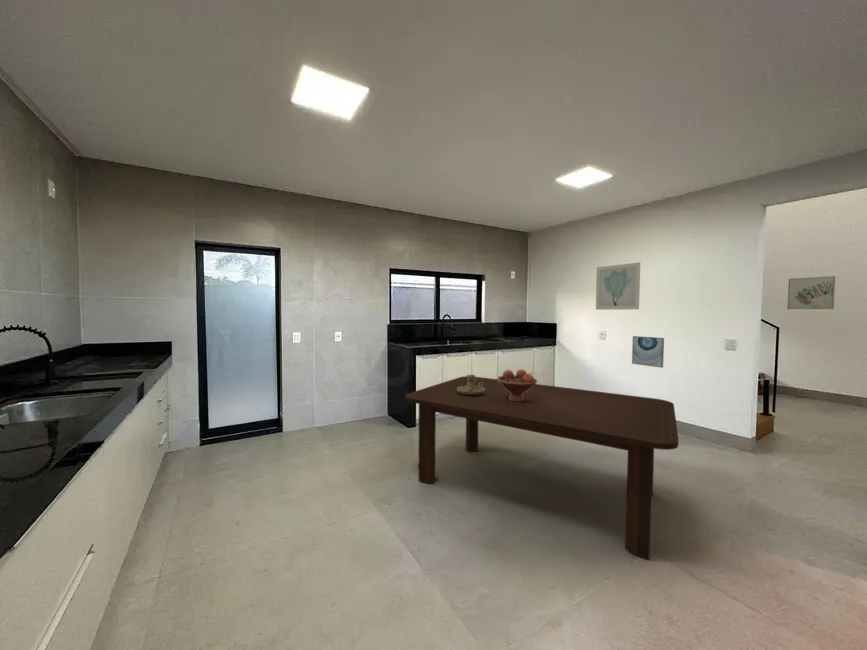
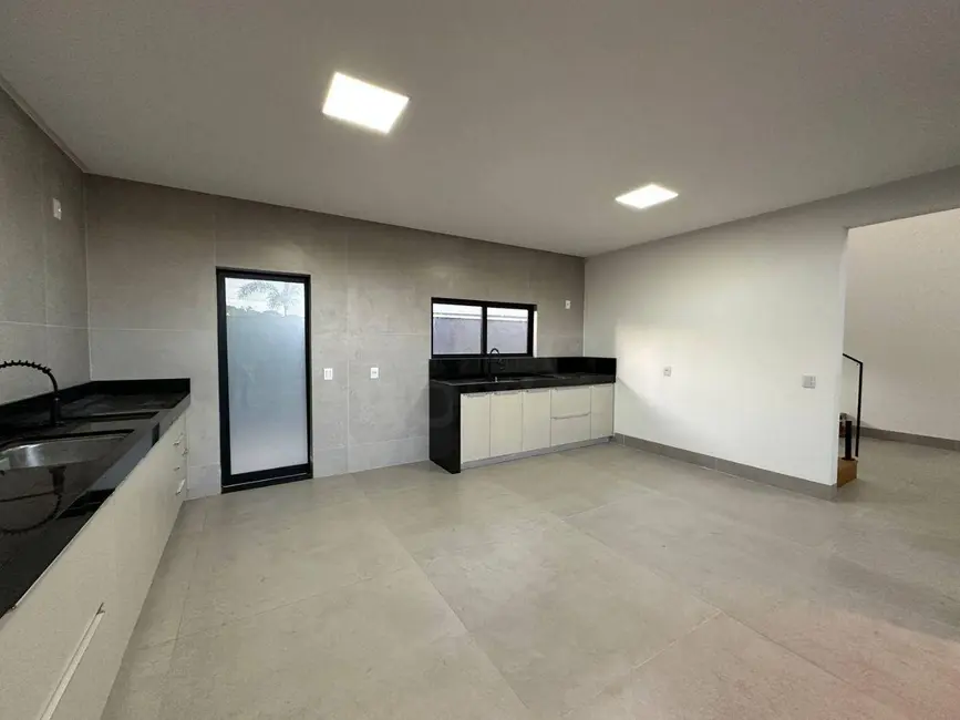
- fruit bowl [496,368,538,402]
- candle holder [457,374,485,395]
- dining table [404,375,679,561]
- wall art [595,261,641,311]
- wall art [786,275,836,310]
- wall art [631,335,665,369]
